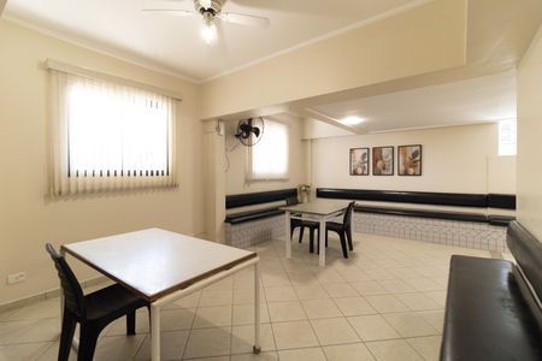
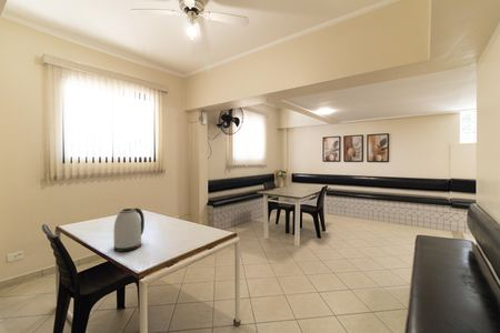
+ kettle [112,206,146,253]
